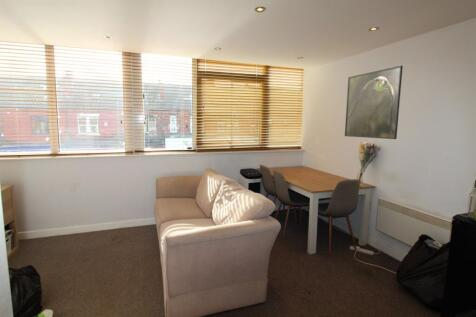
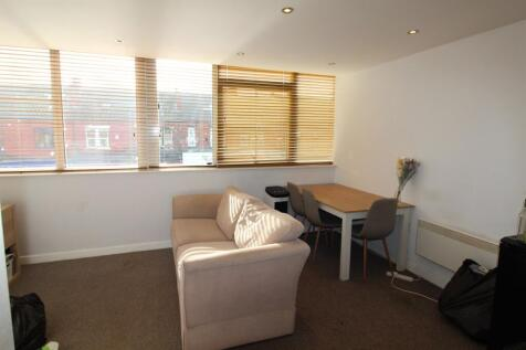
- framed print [344,65,404,140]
